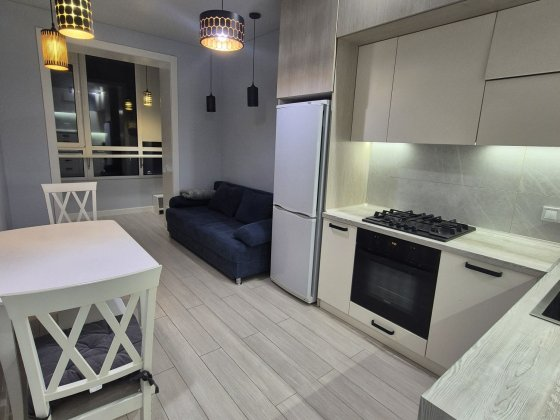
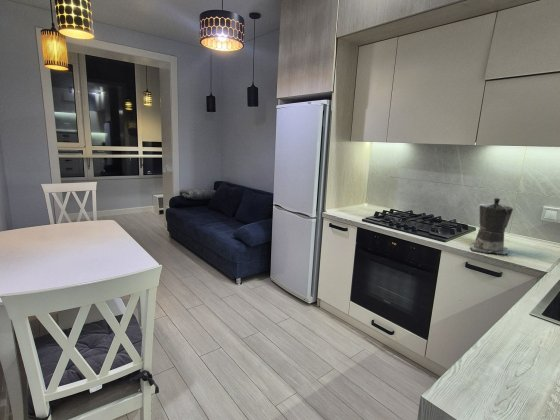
+ coffee maker [469,197,514,255]
